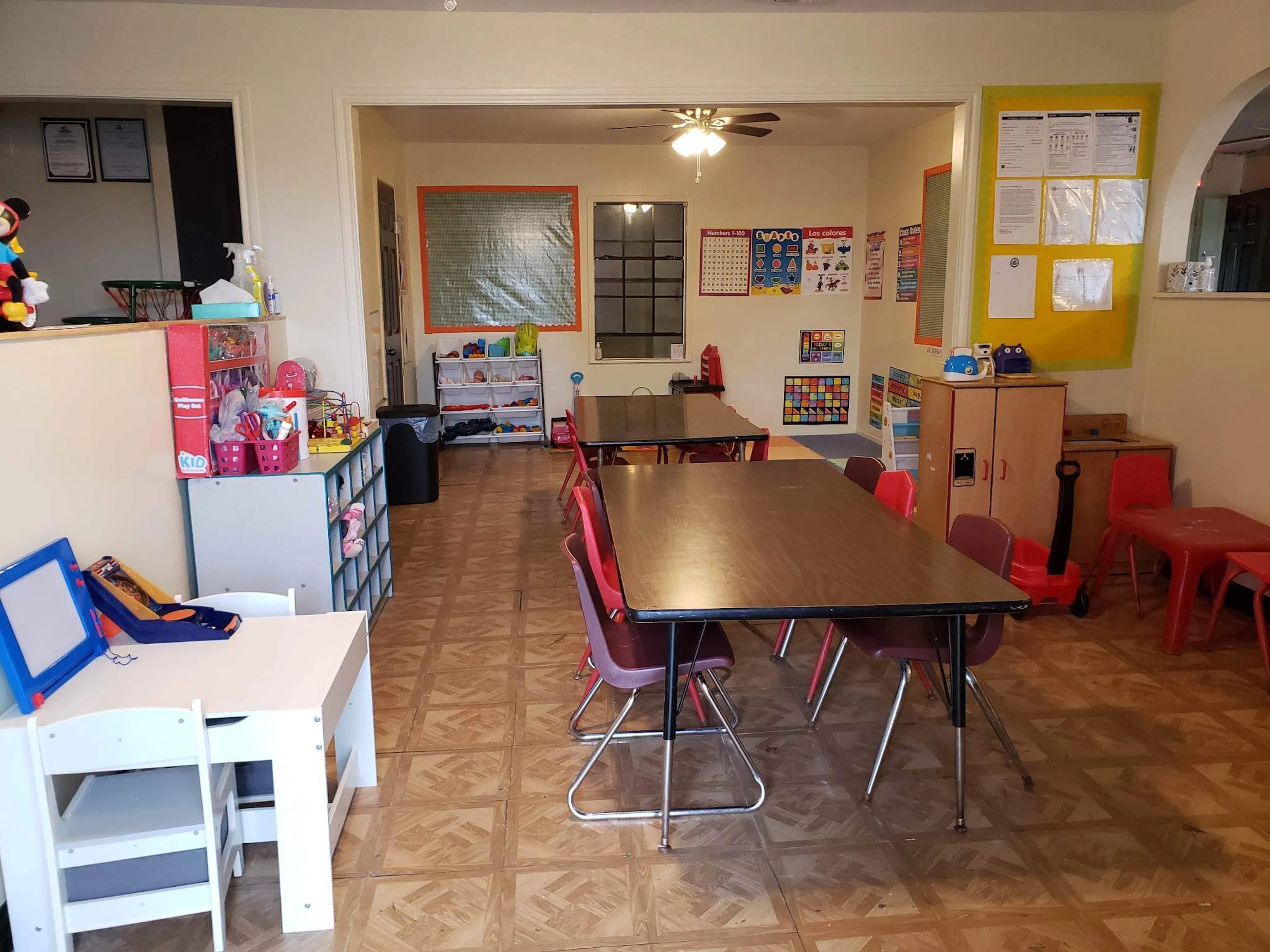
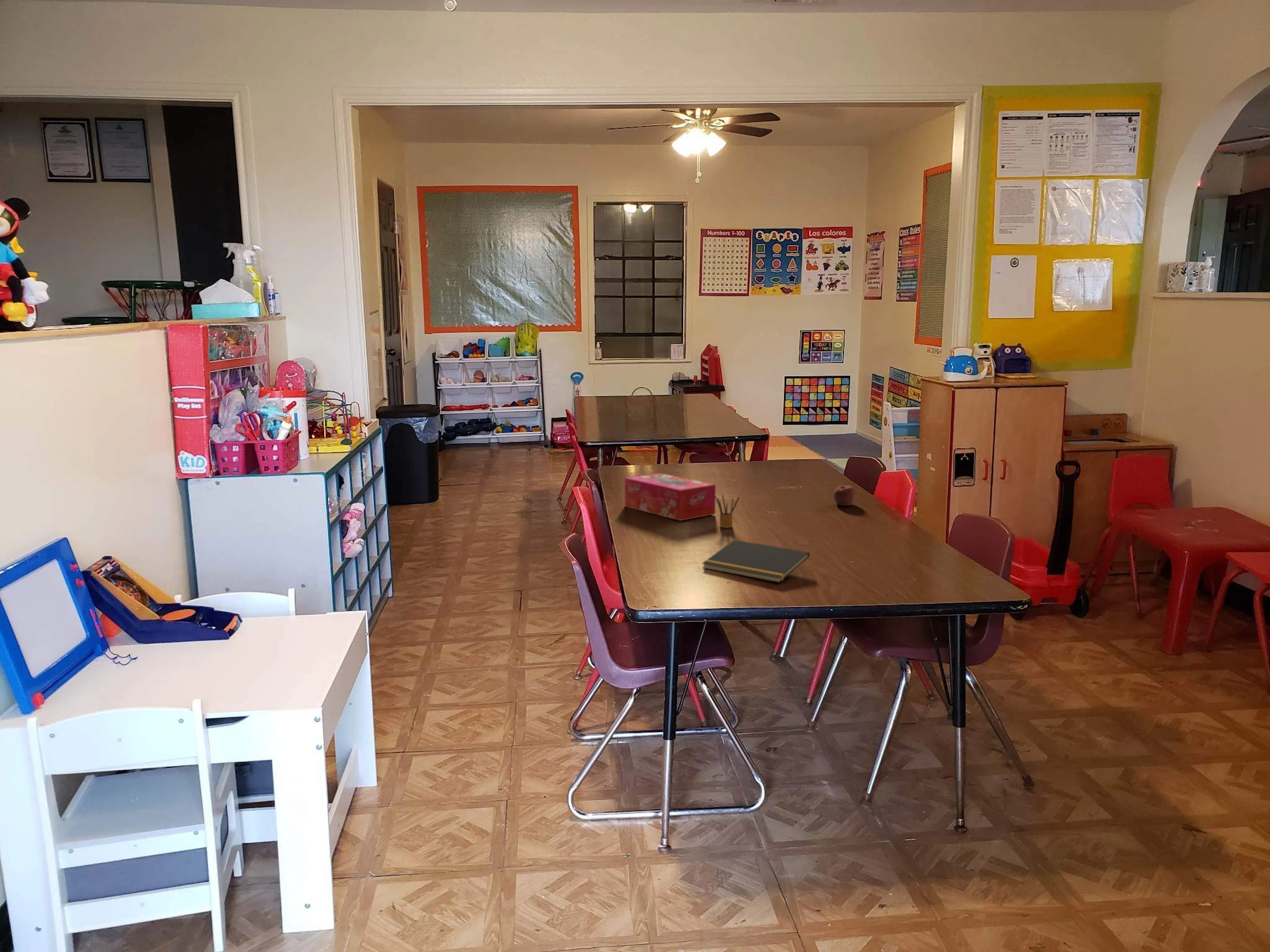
+ tissue box [624,473,716,521]
+ pencil box [715,493,740,528]
+ apple [833,485,857,506]
+ notepad [702,539,810,583]
